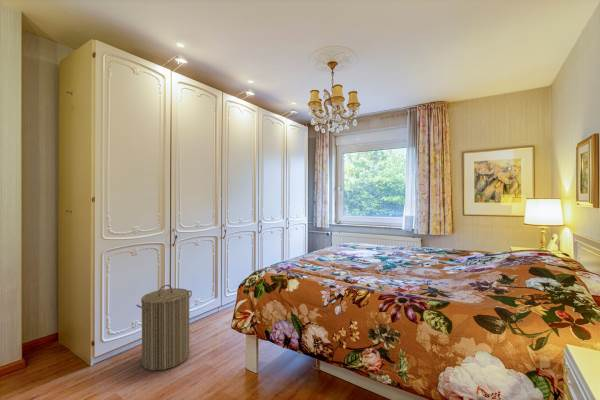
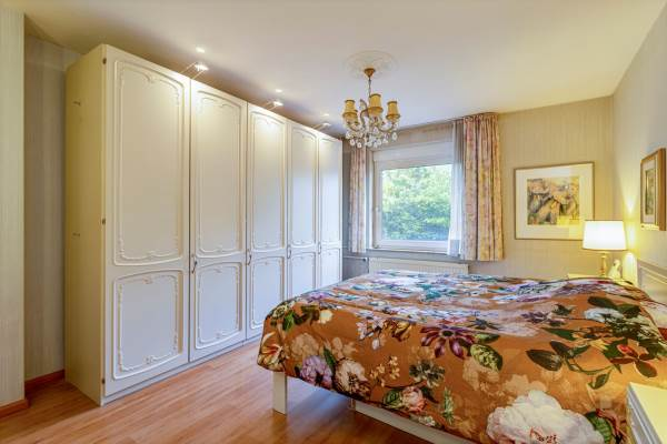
- laundry hamper [136,284,193,371]
